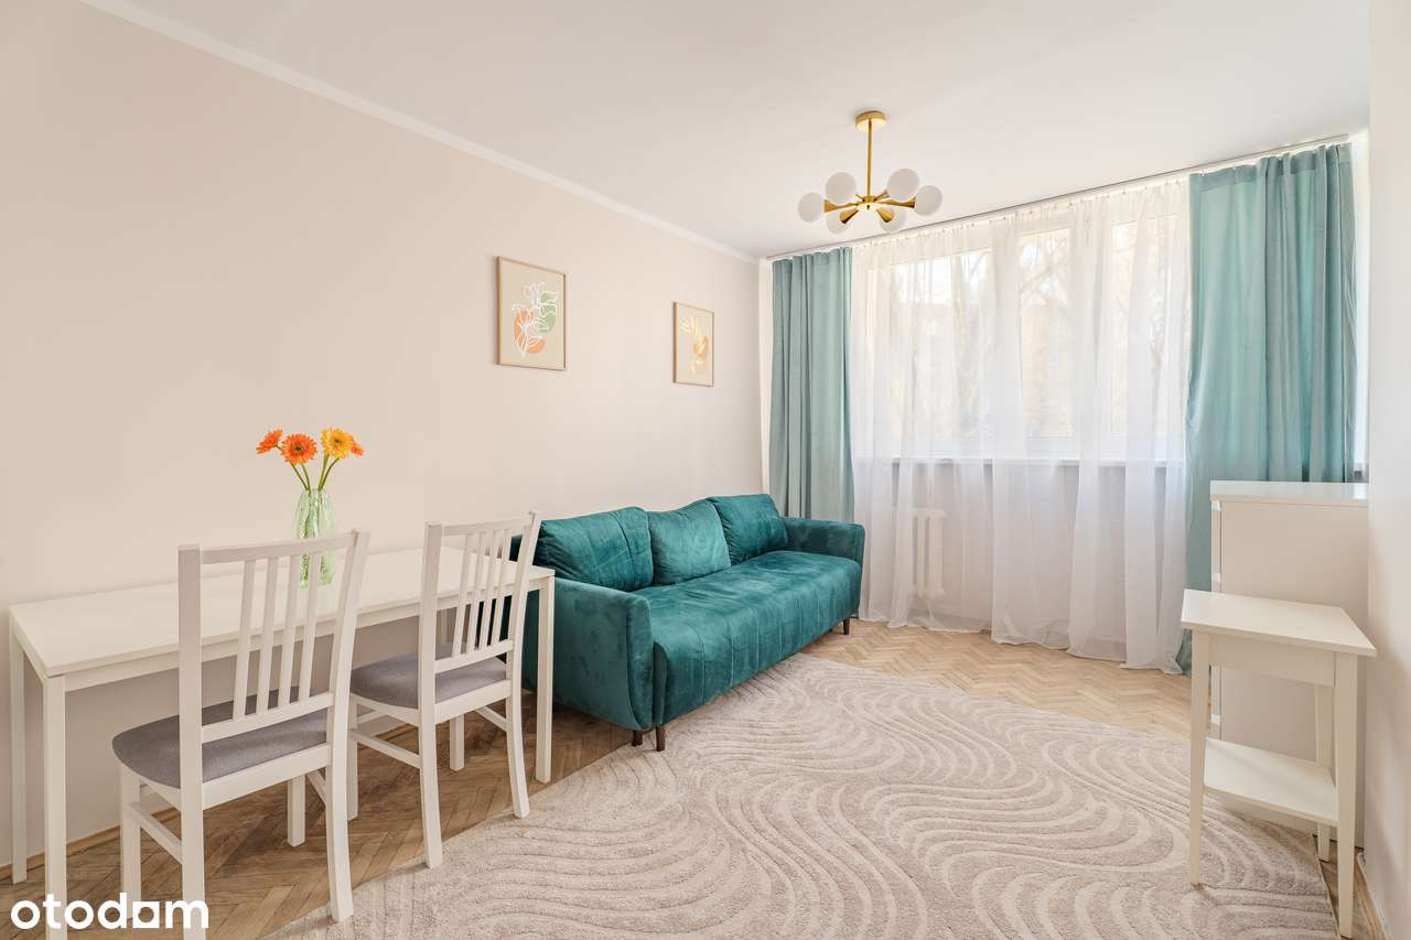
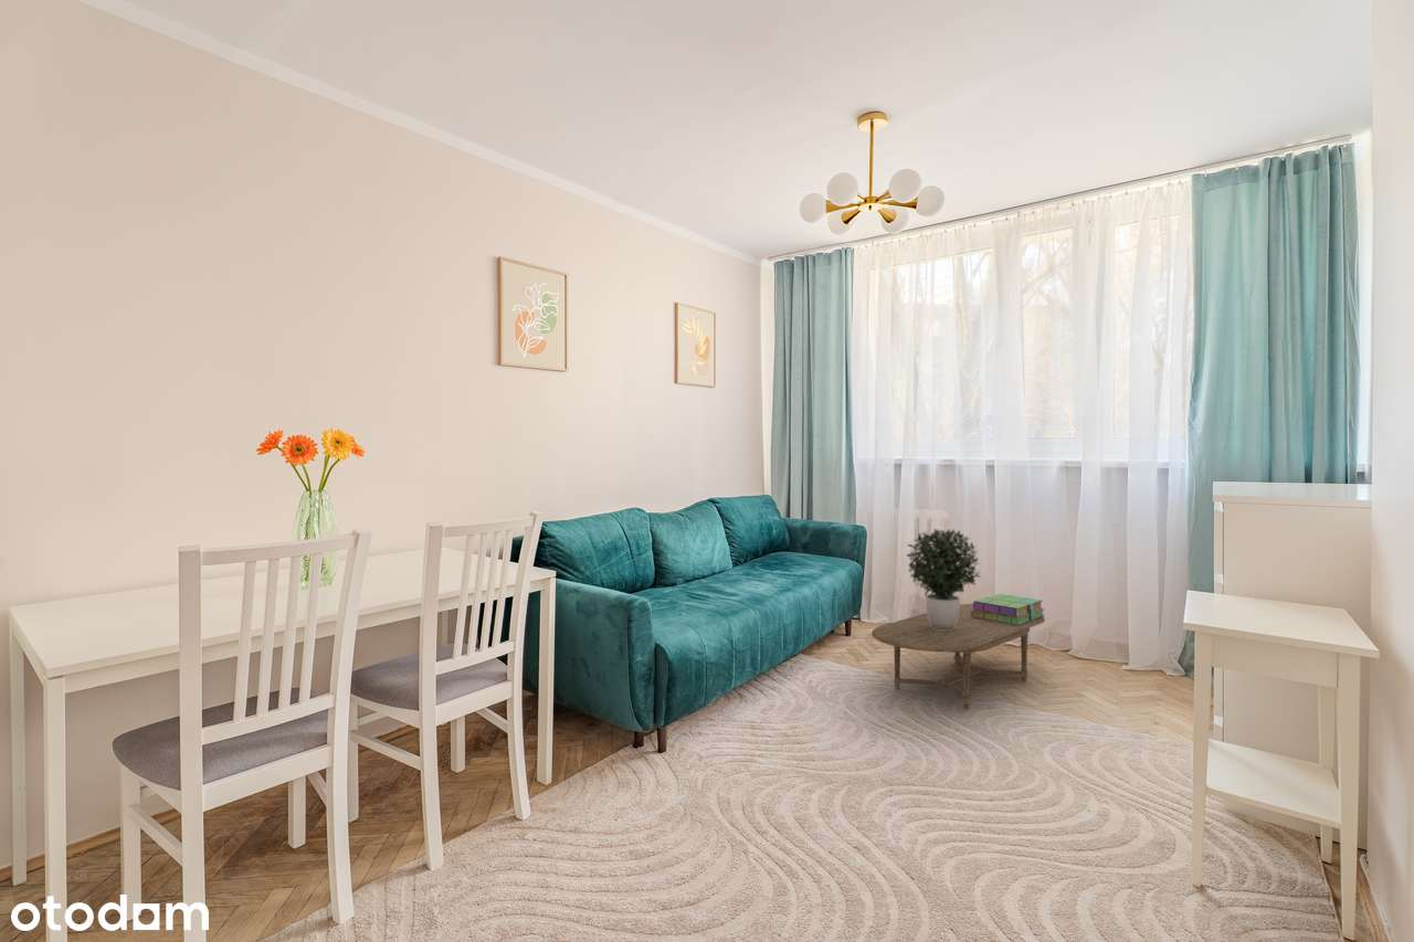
+ stack of books [971,593,1046,625]
+ potted plant [906,528,982,631]
+ coffee table [870,603,1046,711]
